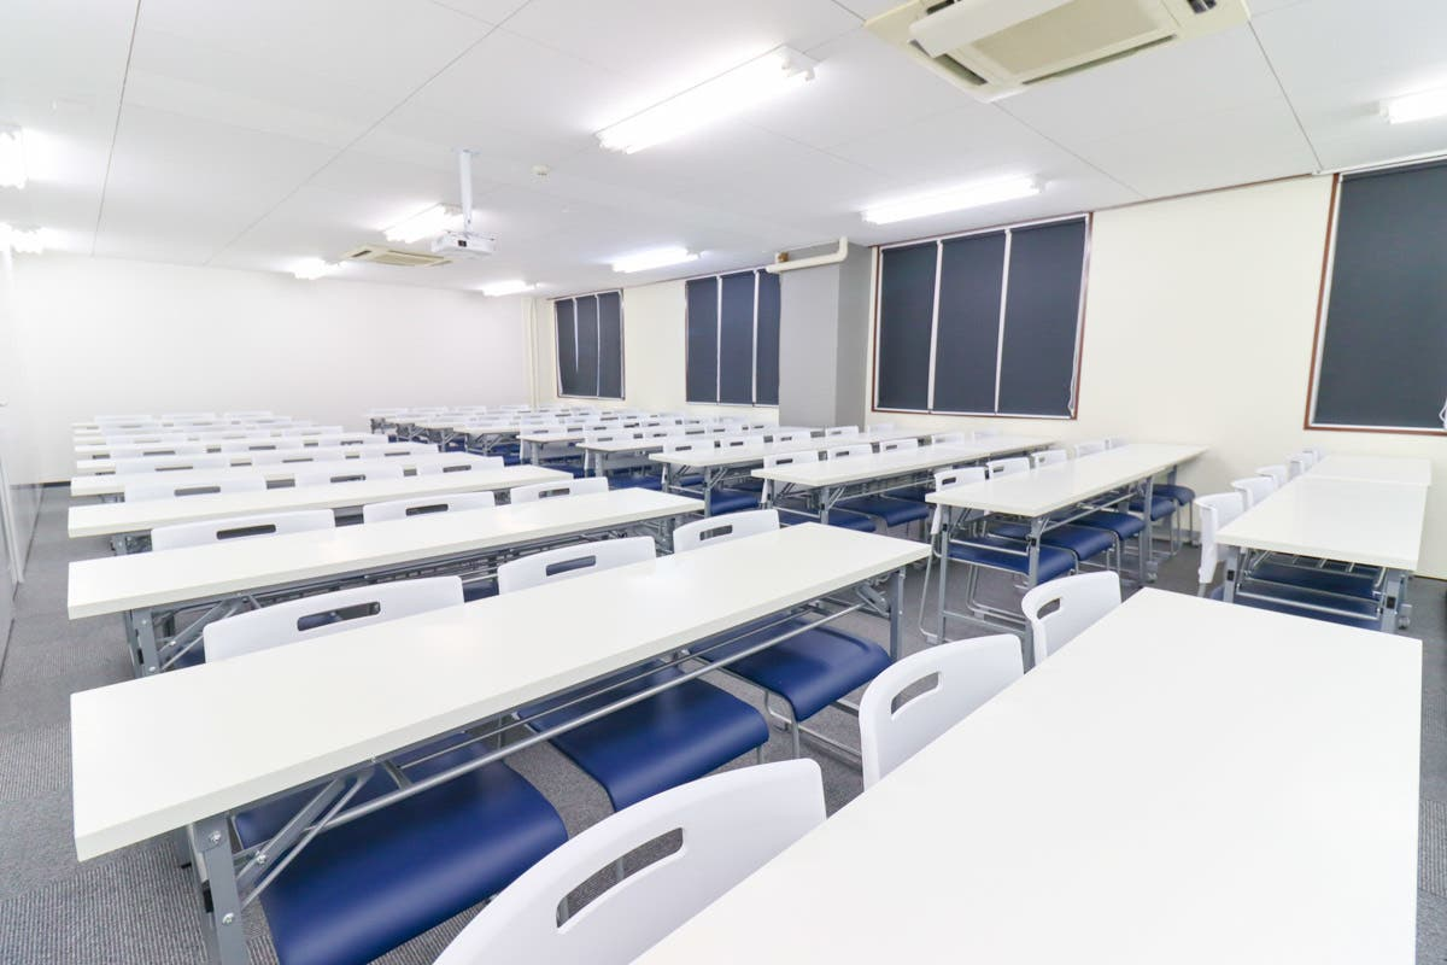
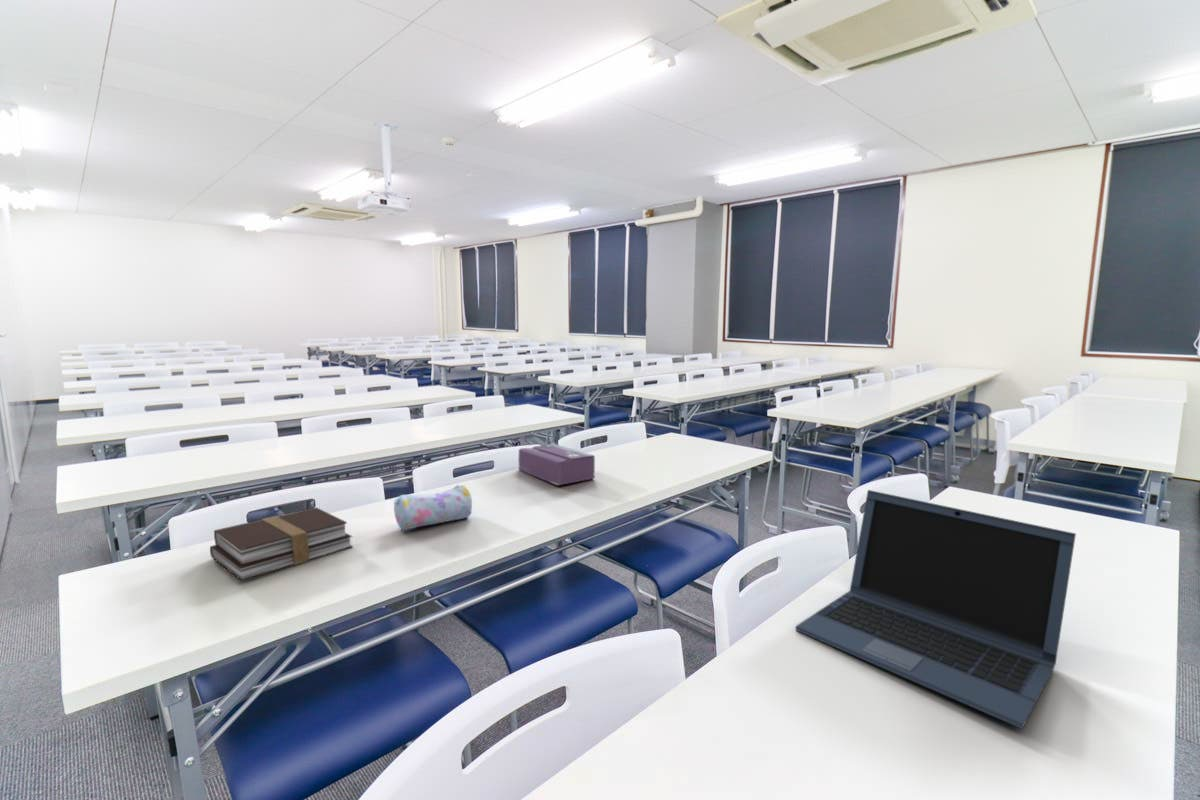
+ book [209,506,354,581]
+ tissue box [518,443,596,486]
+ laptop [795,489,1077,730]
+ pencil case [393,484,473,531]
